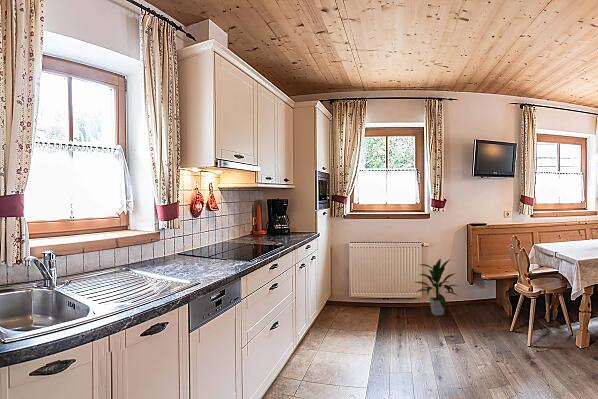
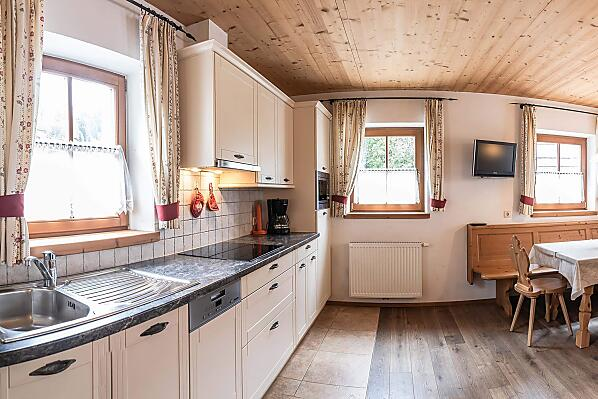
- indoor plant [414,257,459,316]
